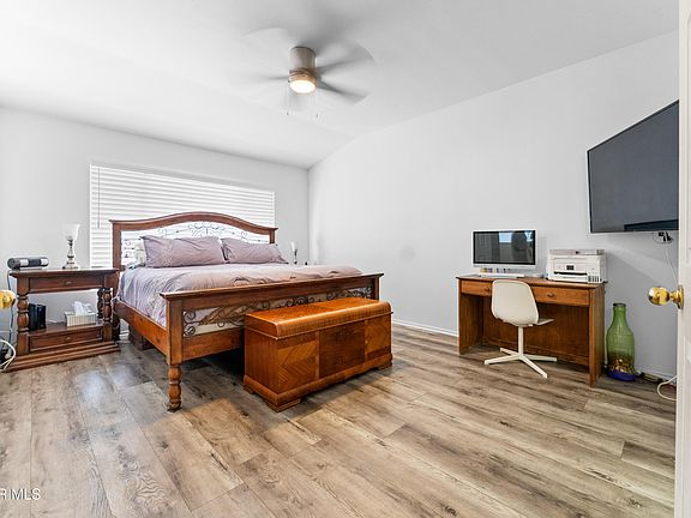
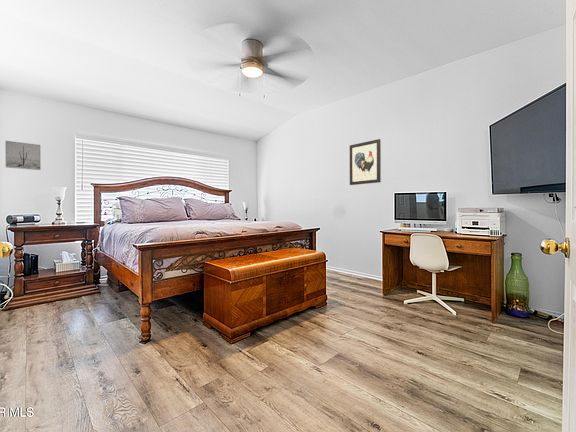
+ wall art [4,140,42,171]
+ wall art [349,138,382,186]
